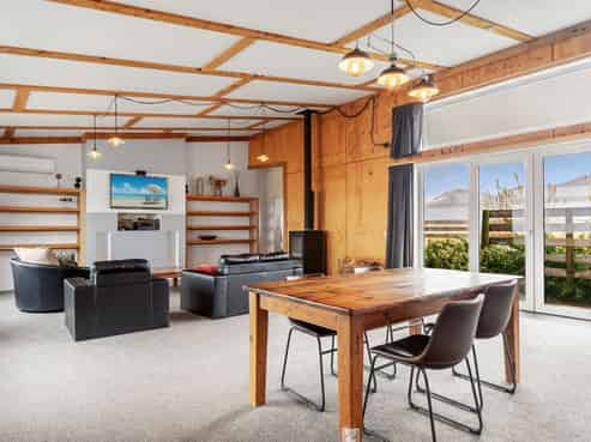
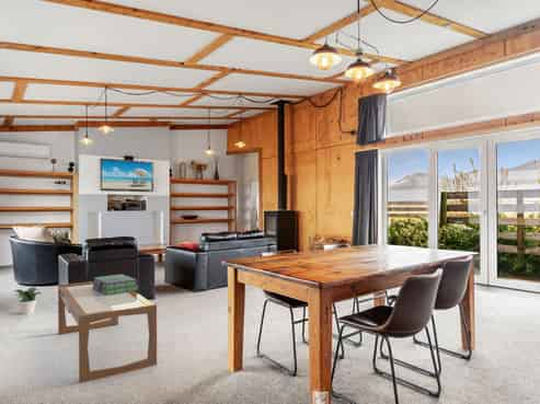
+ coffee table [57,280,158,383]
+ potted plant [13,286,42,315]
+ stack of books [92,274,140,295]
